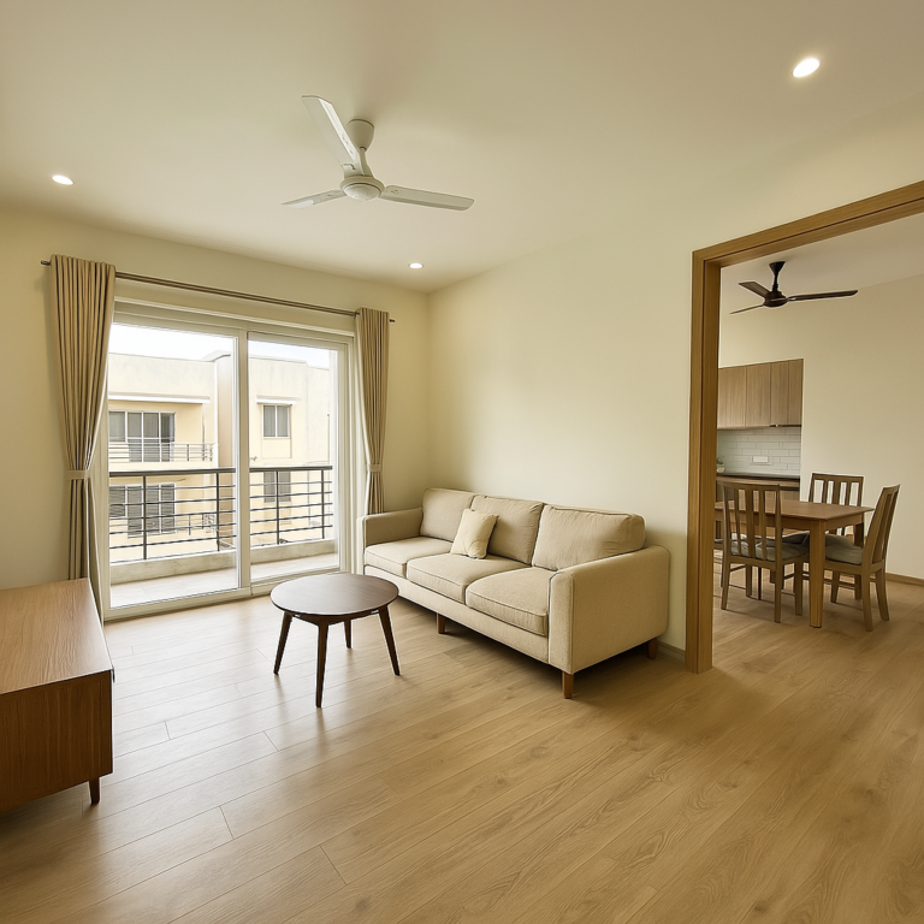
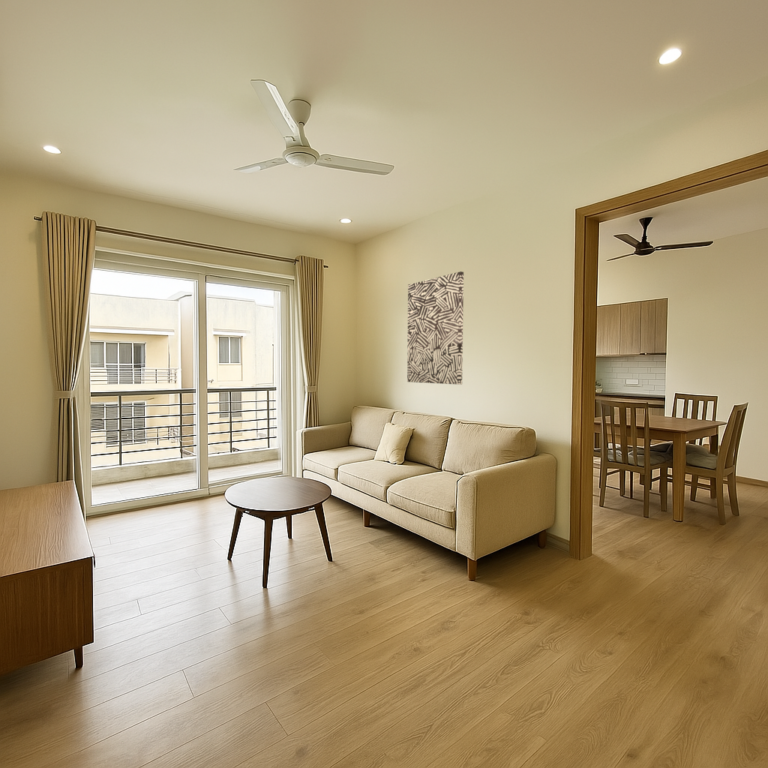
+ wall art [406,271,465,386]
